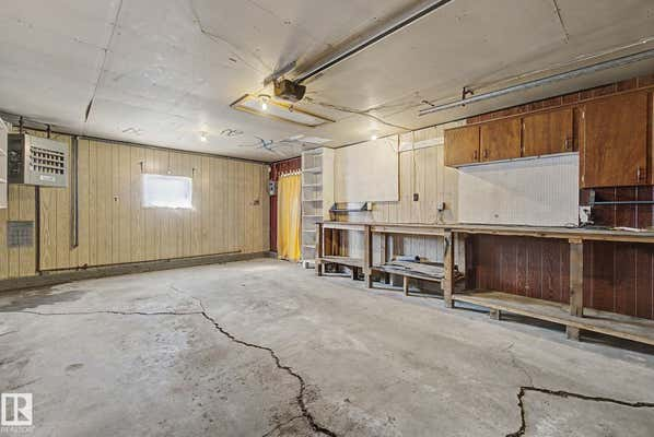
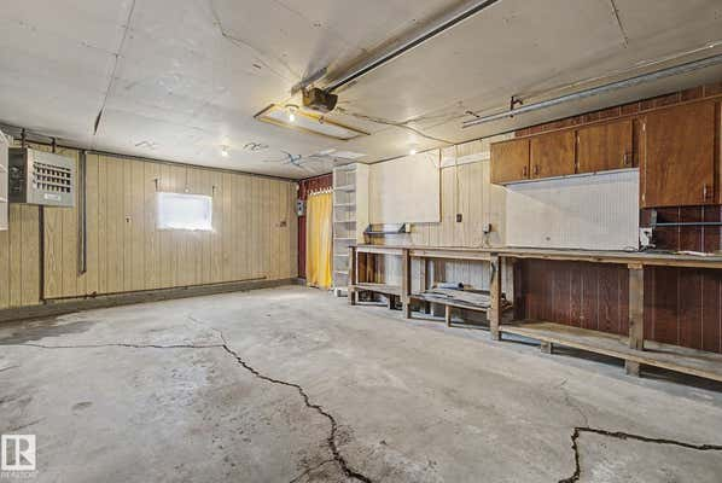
- calendar [5,217,35,249]
